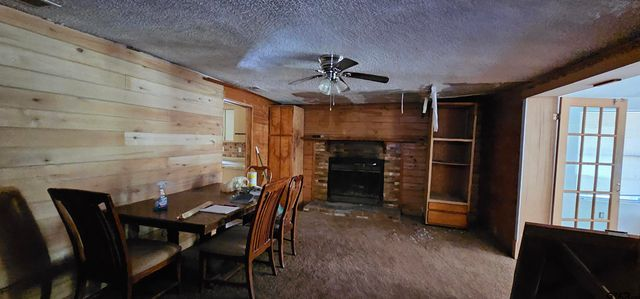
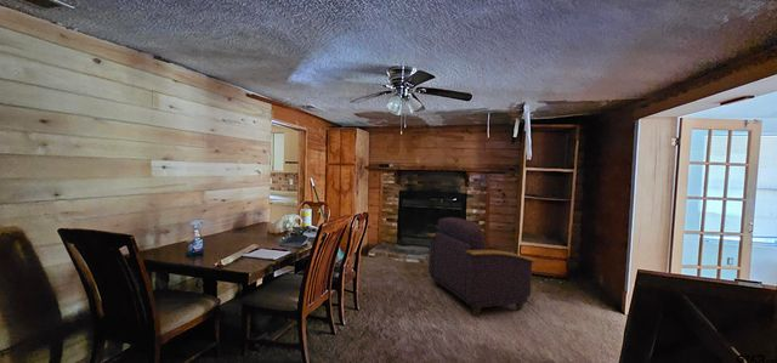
+ armchair [427,216,535,317]
